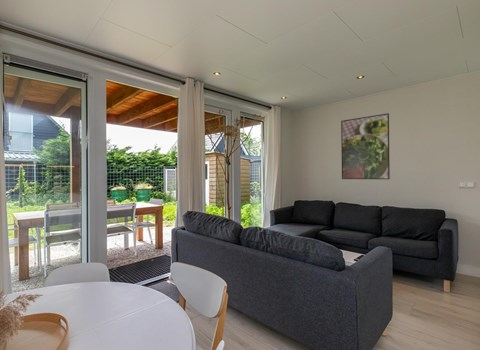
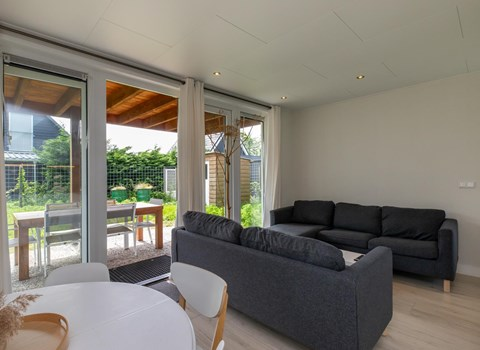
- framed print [340,112,391,180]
